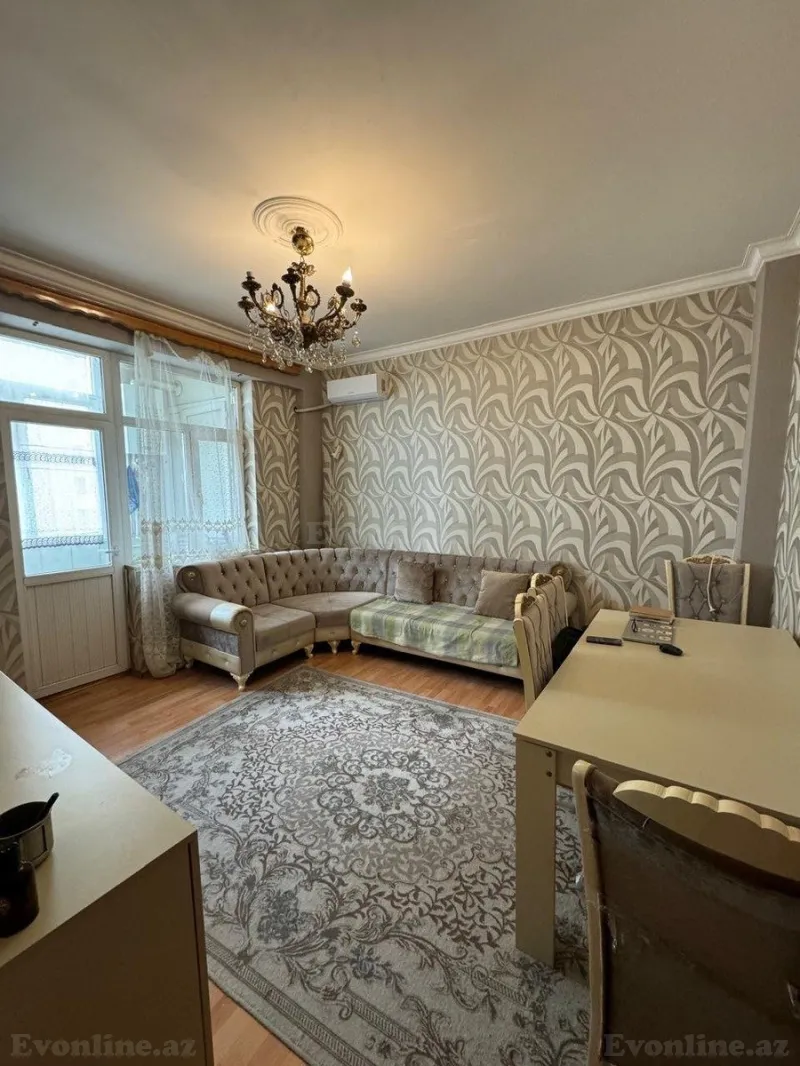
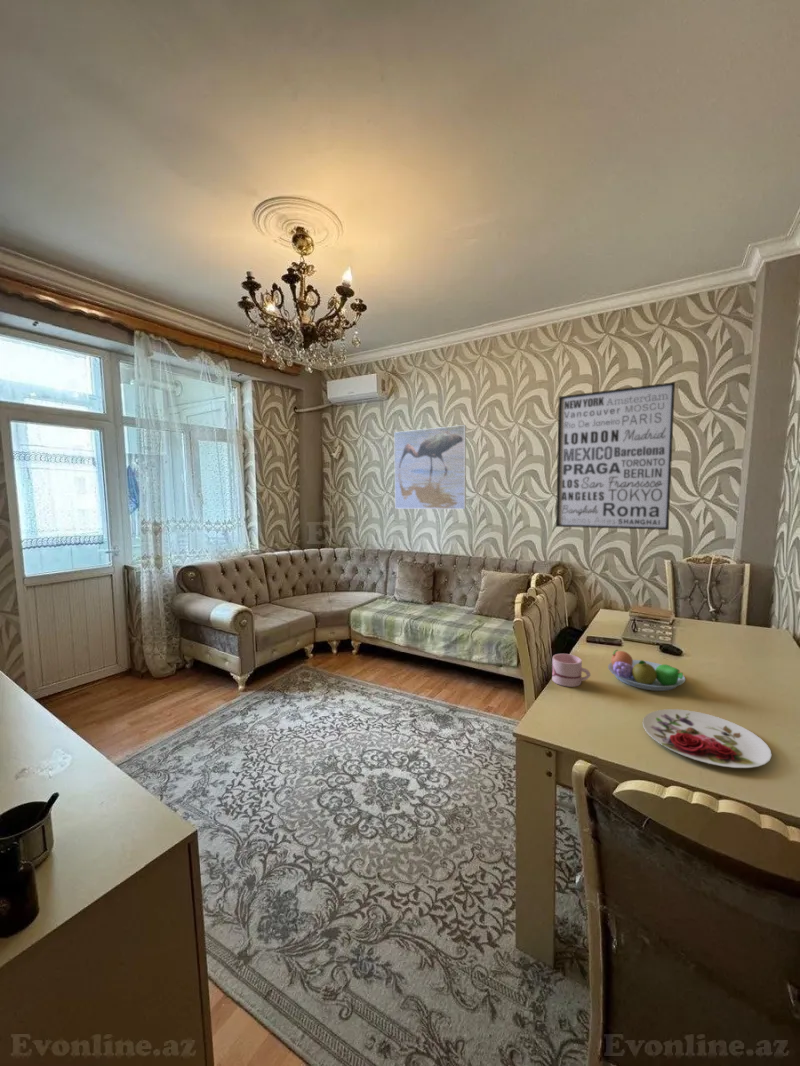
+ mug [551,653,591,688]
+ fruit bowl [607,649,686,692]
+ wall art [555,381,676,531]
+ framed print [393,424,467,510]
+ plate [642,708,773,769]
